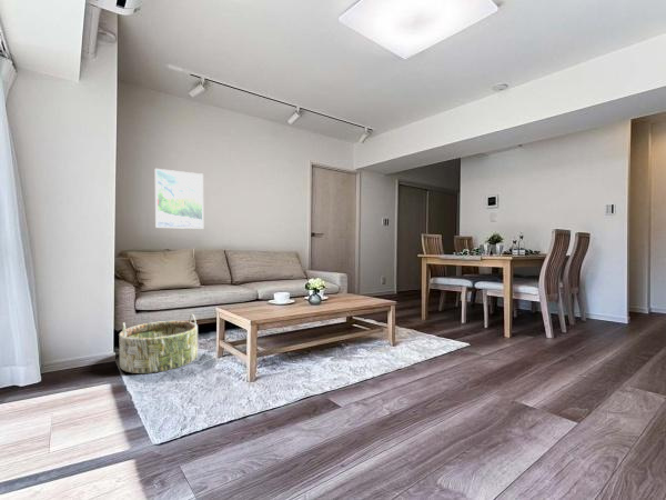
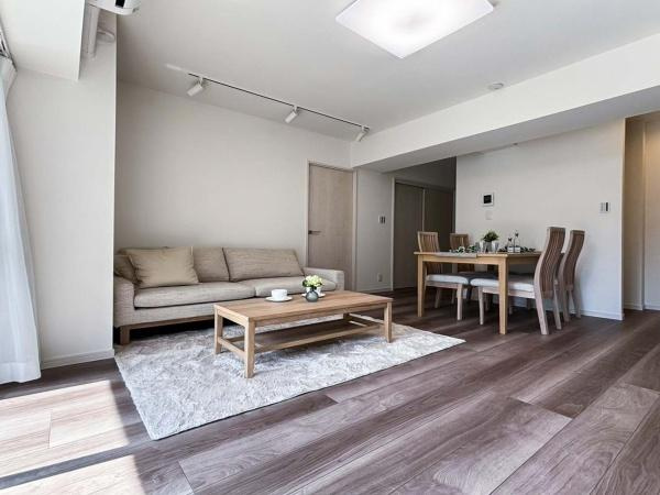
- basket [118,313,199,374]
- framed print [154,168,204,230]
